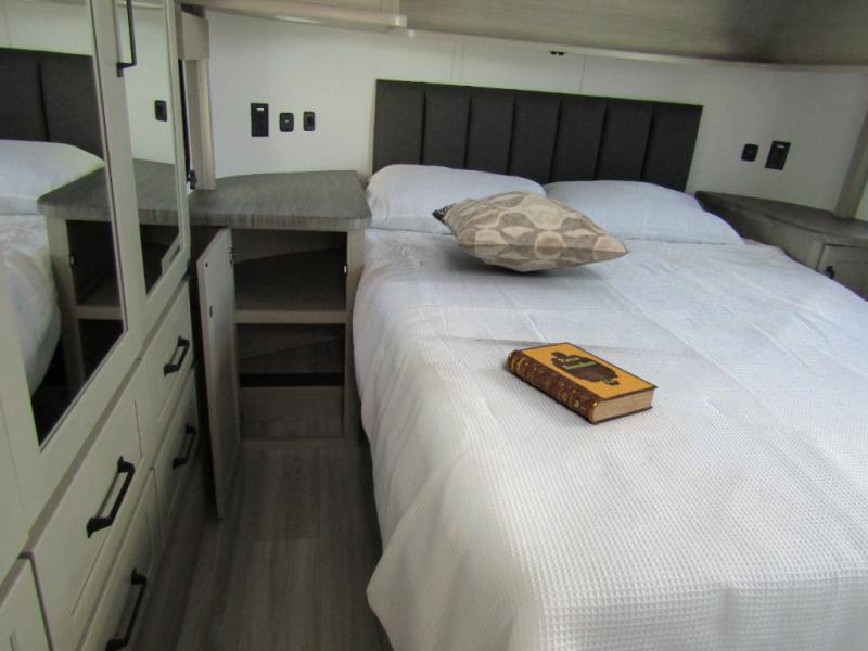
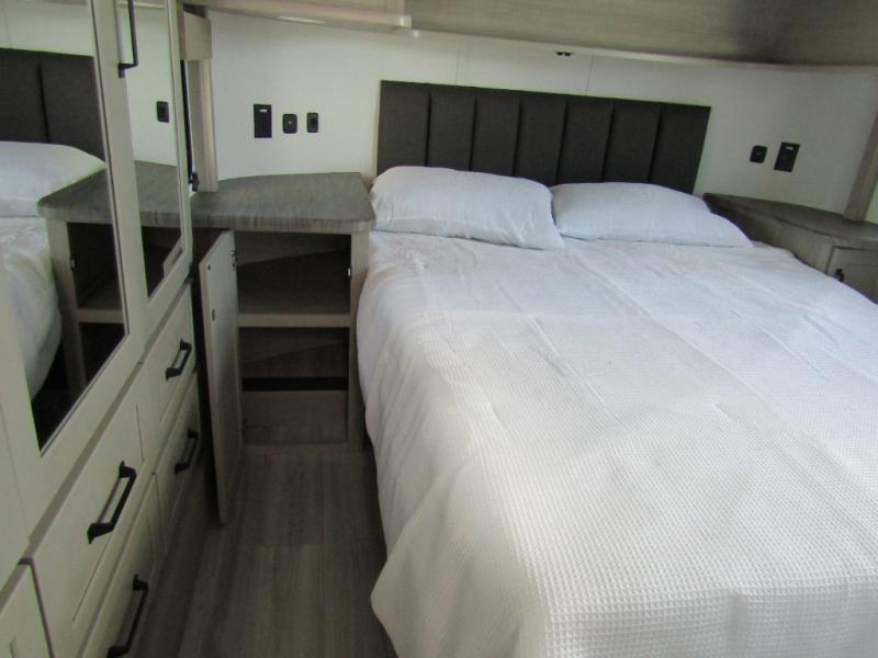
- hardback book [506,341,659,425]
- decorative pillow [431,189,631,273]
